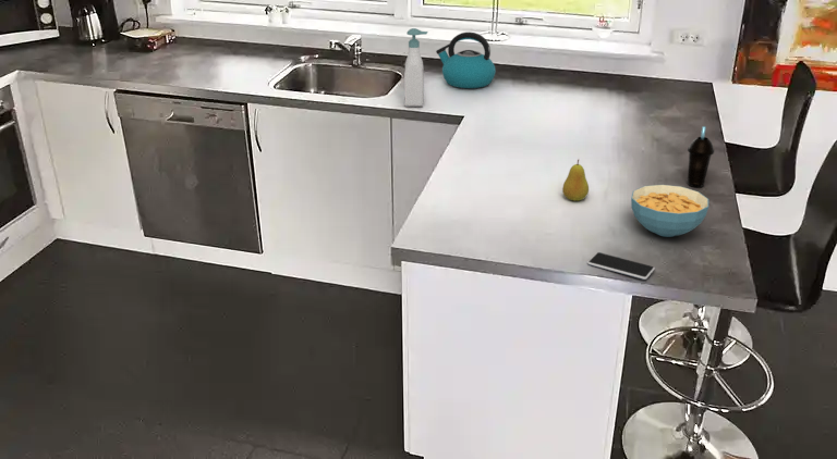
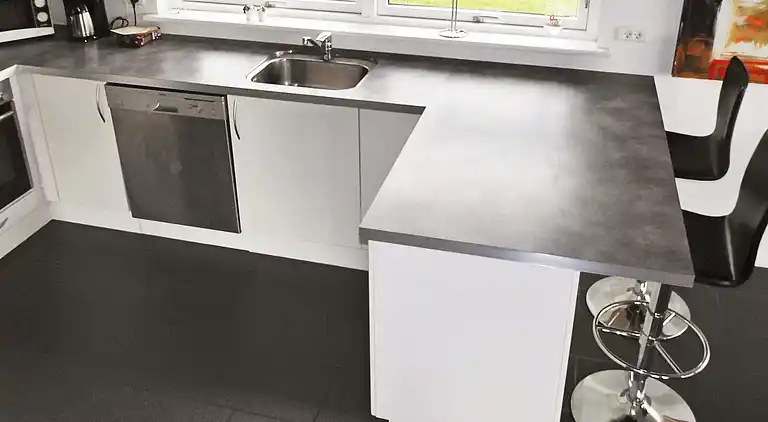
- smartphone [586,251,656,281]
- cup [687,125,715,188]
- soap bottle [403,27,428,108]
- fruit [561,159,590,202]
- kettle [435,30,497,89]
- cereal bowl [630,184,709,238]
